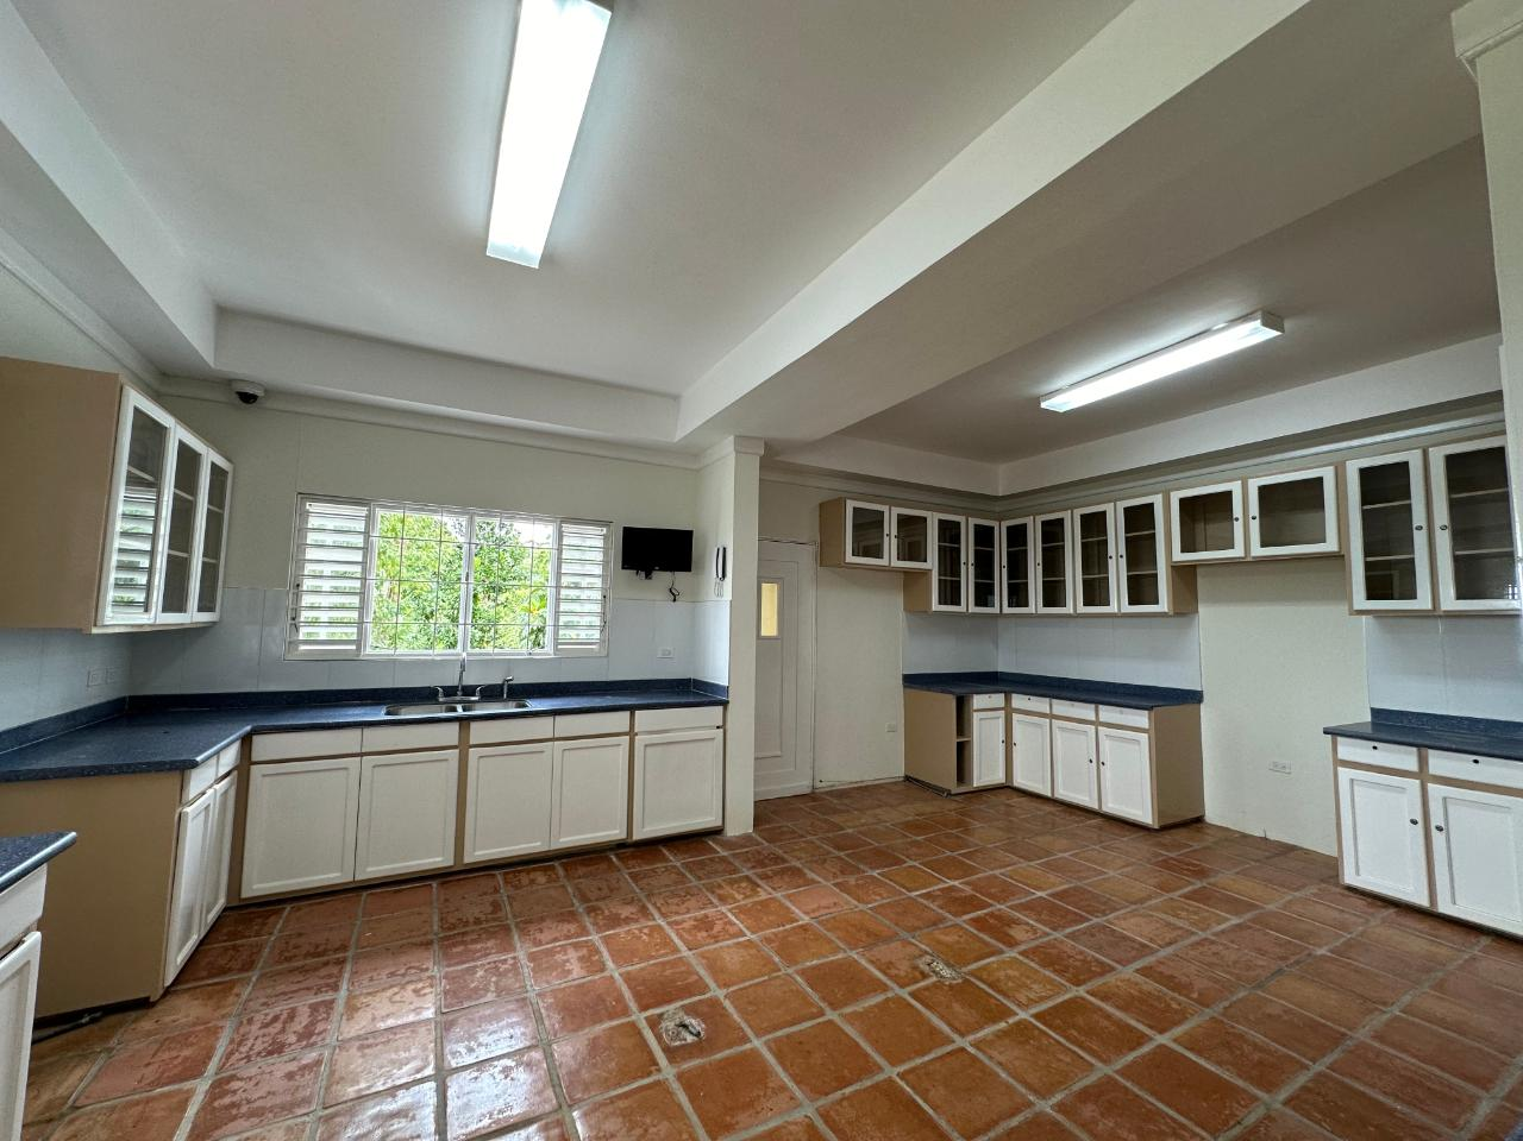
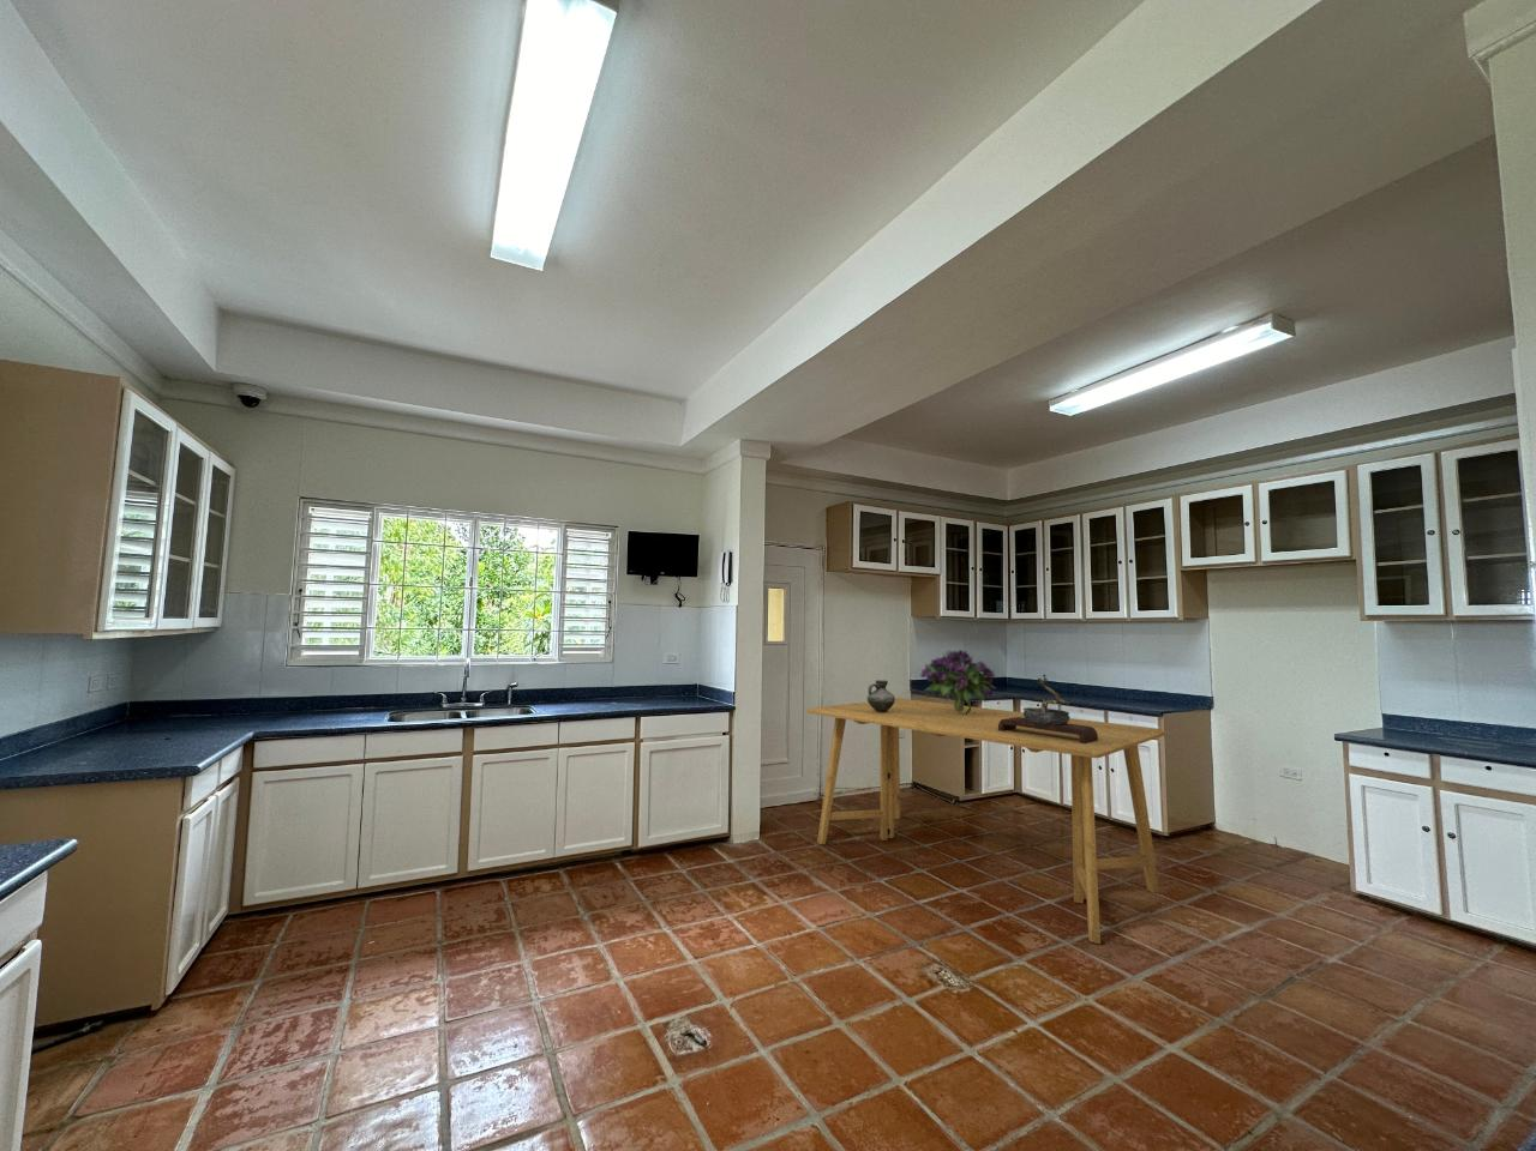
+ ceramic pitcher [866,678,896,712]
+ bonsai tree [999,673,1098,744]
+ bouquet [919,648,999,715]
+ dining table [807,696,1167,944]
